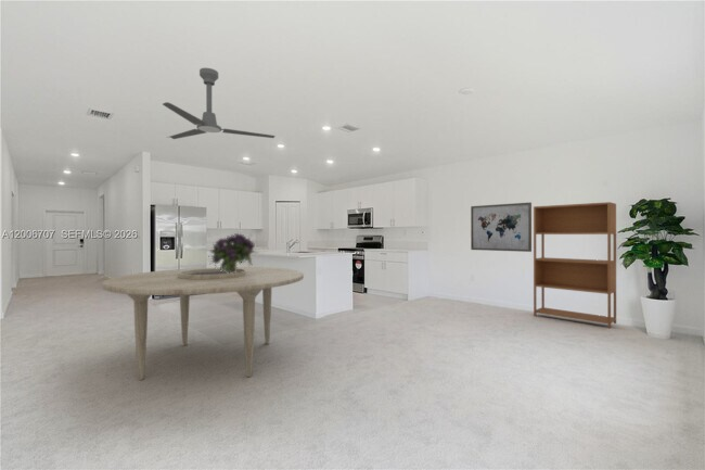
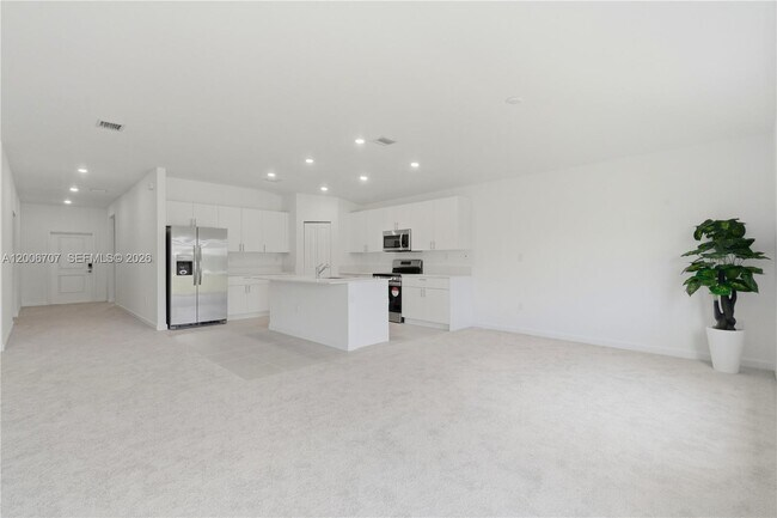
- wall art [470,201,533,253]
- bookshelf [533,201,617,329]
- dining table [101,266,305,381]
- ceiling fan [162,67,275,140]
- bouquet [208,232,259,274]
